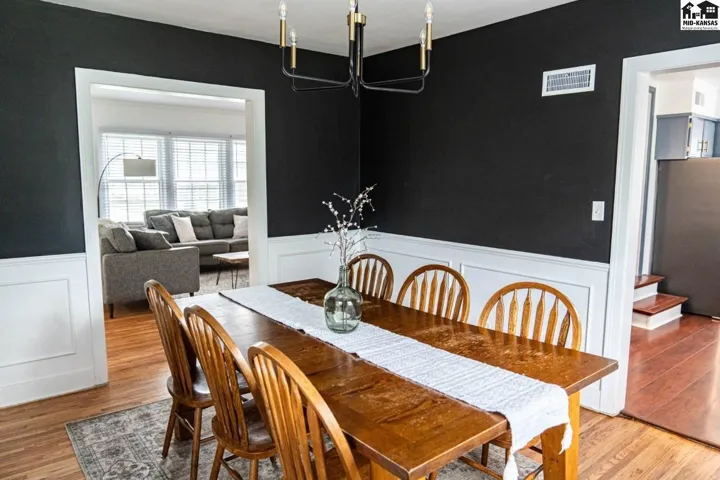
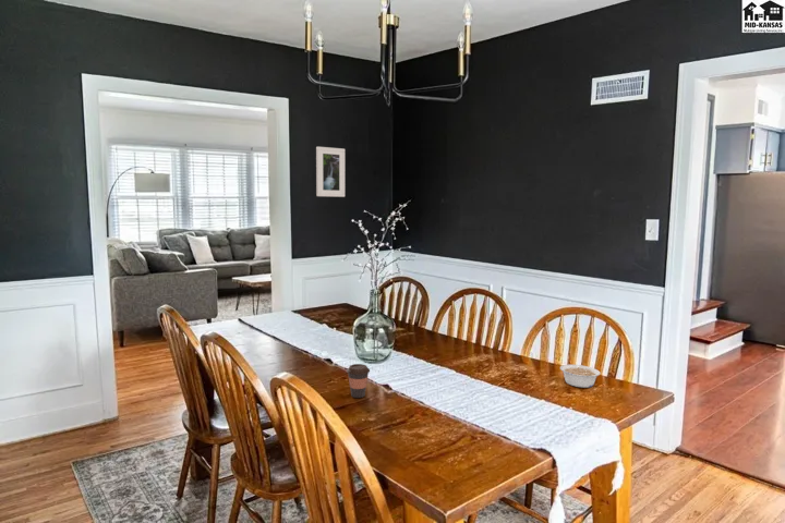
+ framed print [315,146,346,198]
+ legume [559,364,602,389]
+ coffee cup [346,363,371,399]
